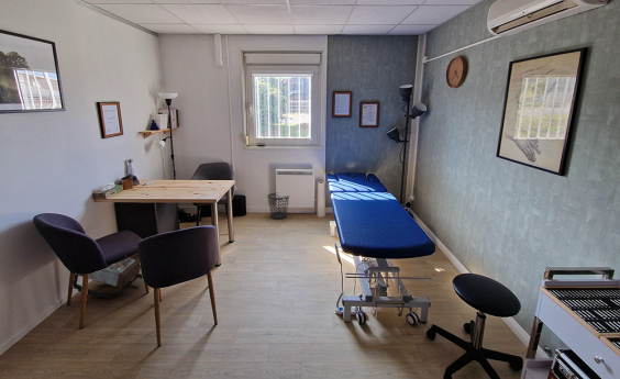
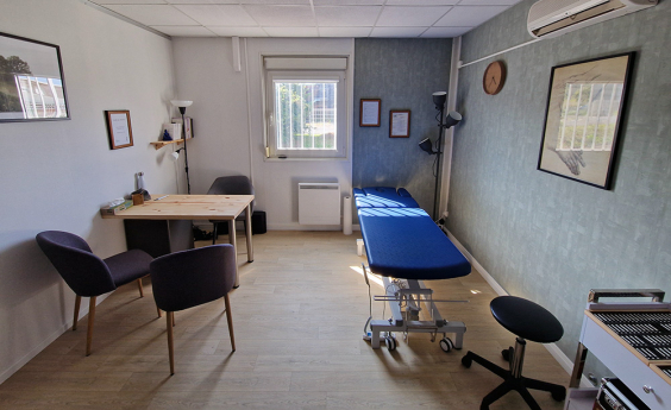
- backpack [73,257,144,300]
- wastebasket [266,192,290,220]
